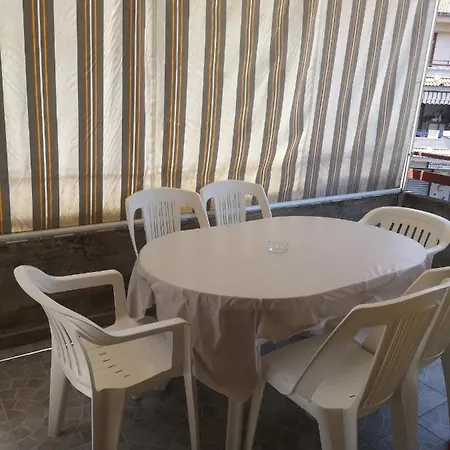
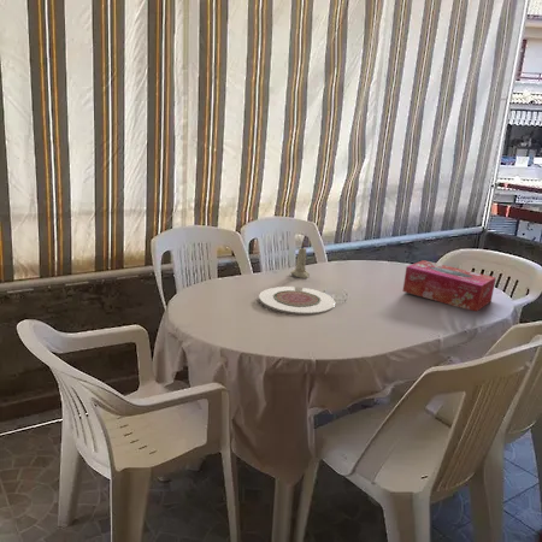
+ tissue box [401,259,496,312]
+ candle [289,240,311,279]
+ plate [258,285,336,316]
